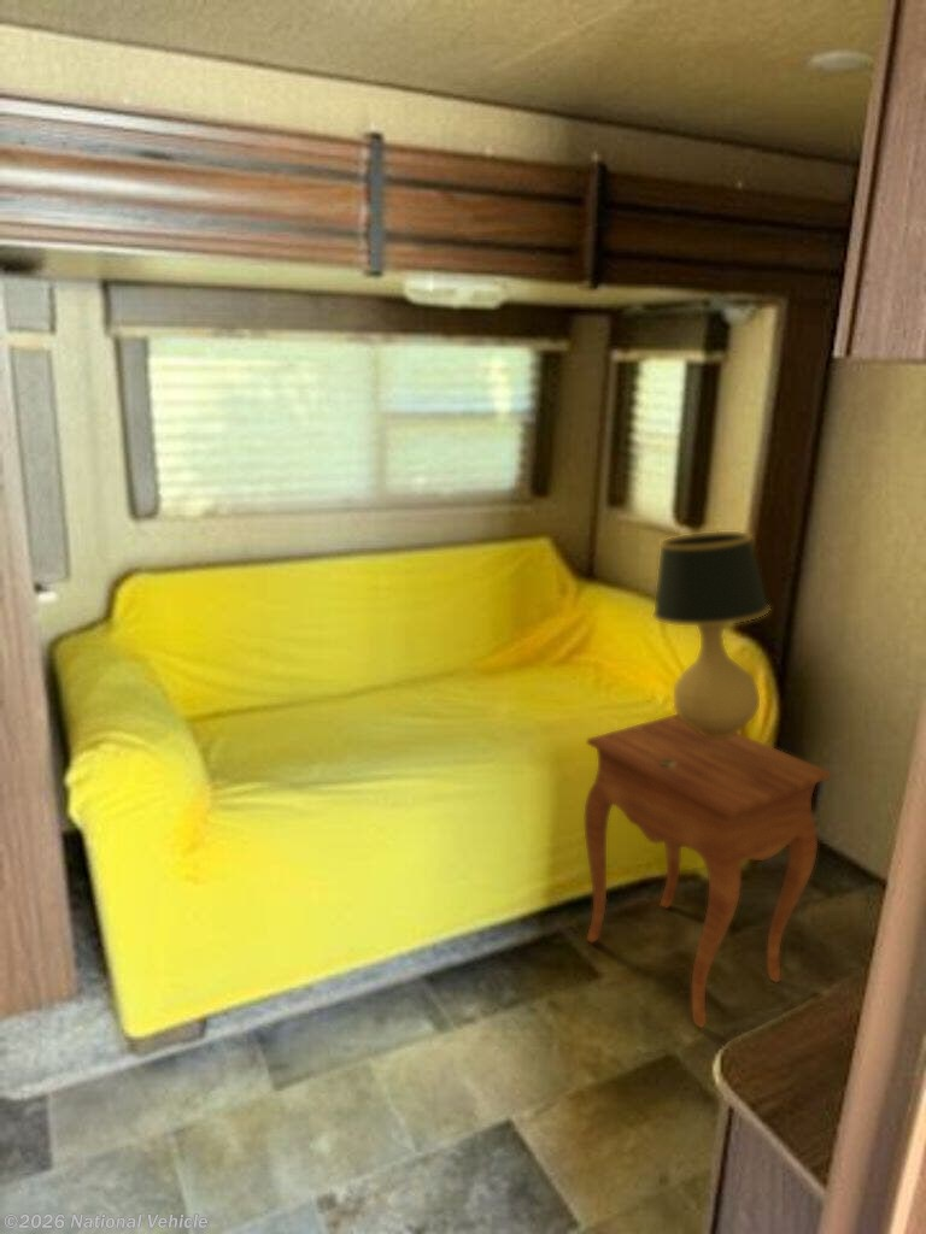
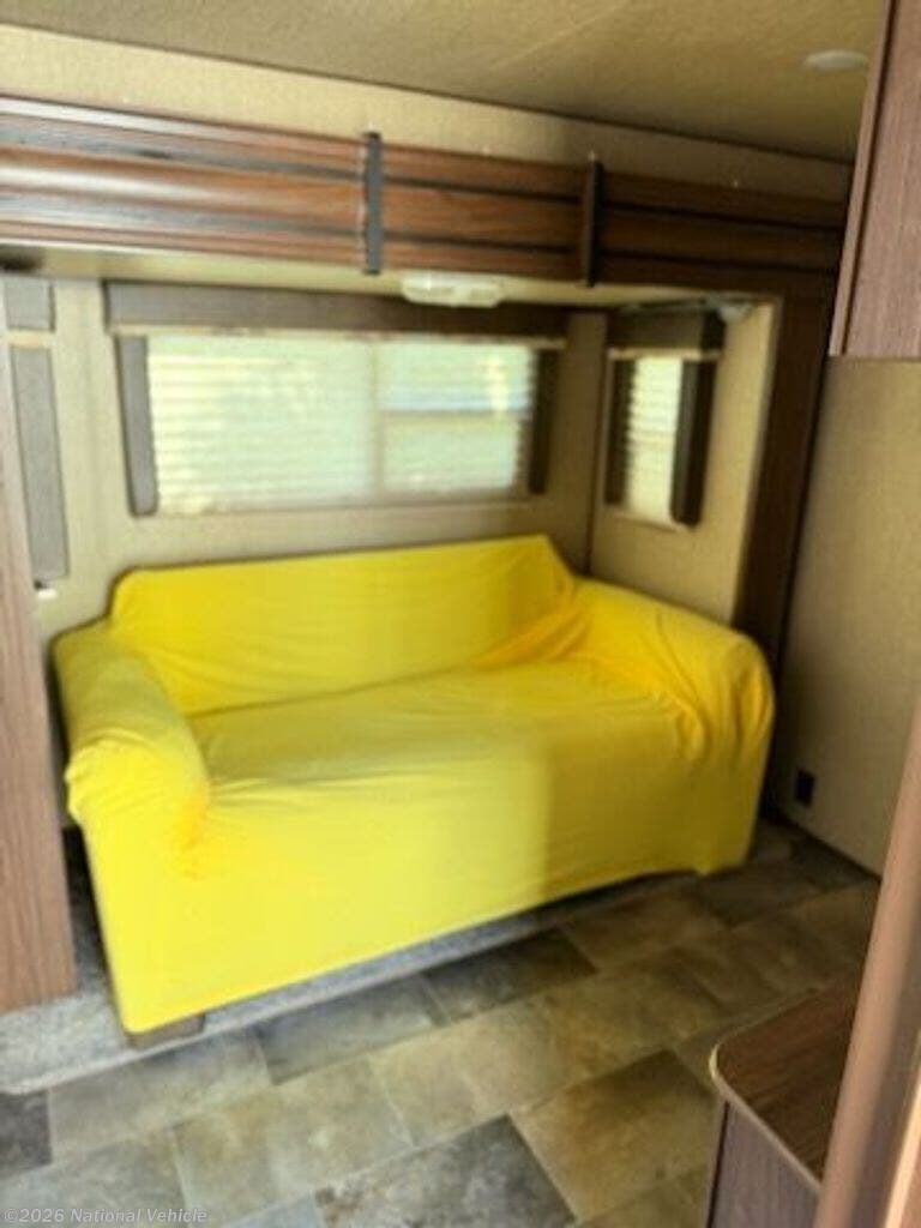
- table lamp [608,530,772,766]
- side table [584,713,832,1029]
